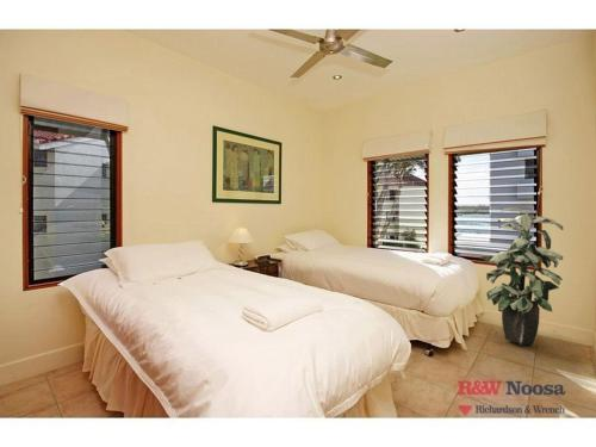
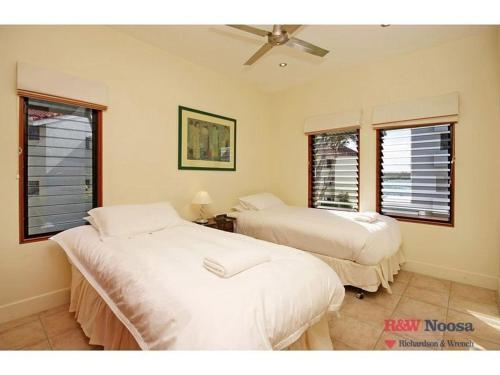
- indoor plant [478,206,564,346]
